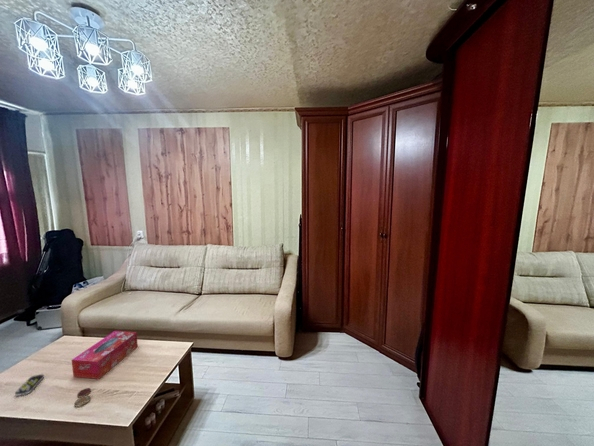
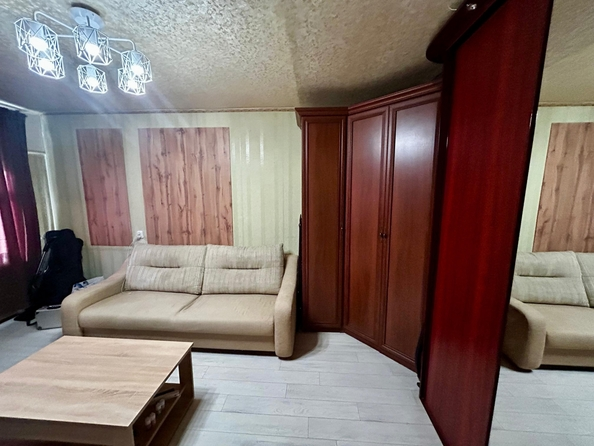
- coaster [73,387,92,408]
- remote control [14,373,45,397]
- tissue box [71,330,139,380]
